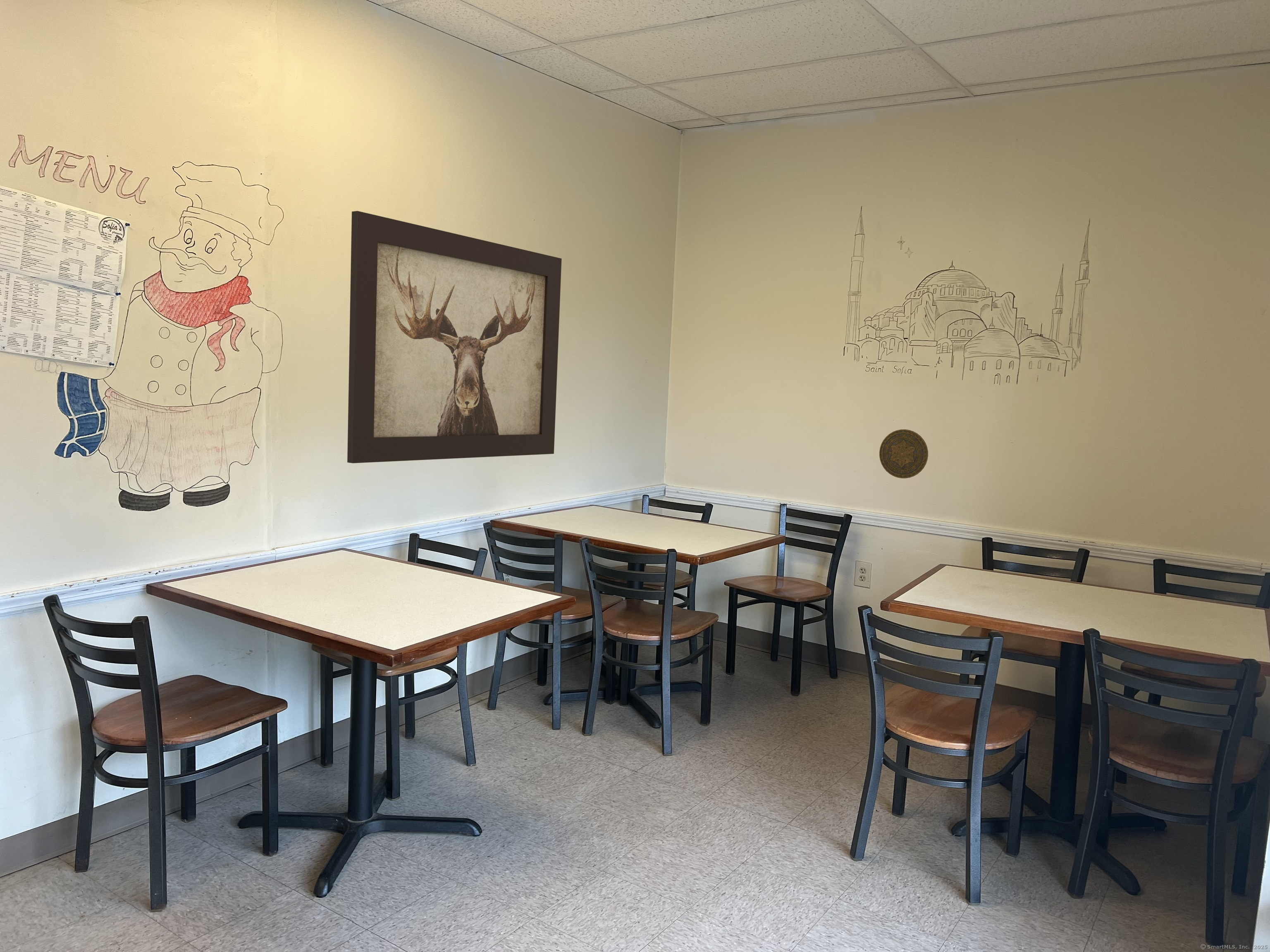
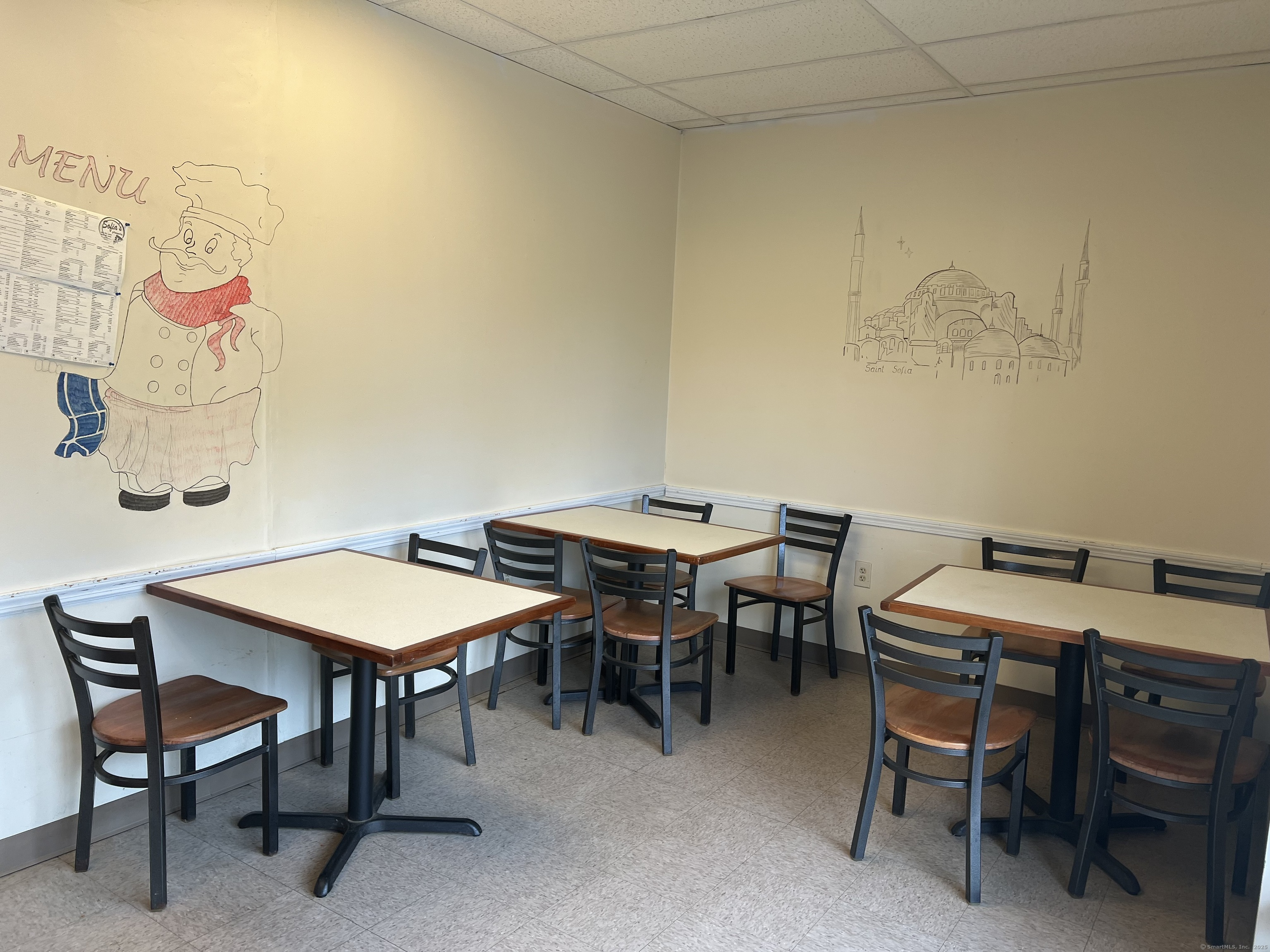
- wall art [347,210,562,464]
- decorative plate [879,429,929,479]
